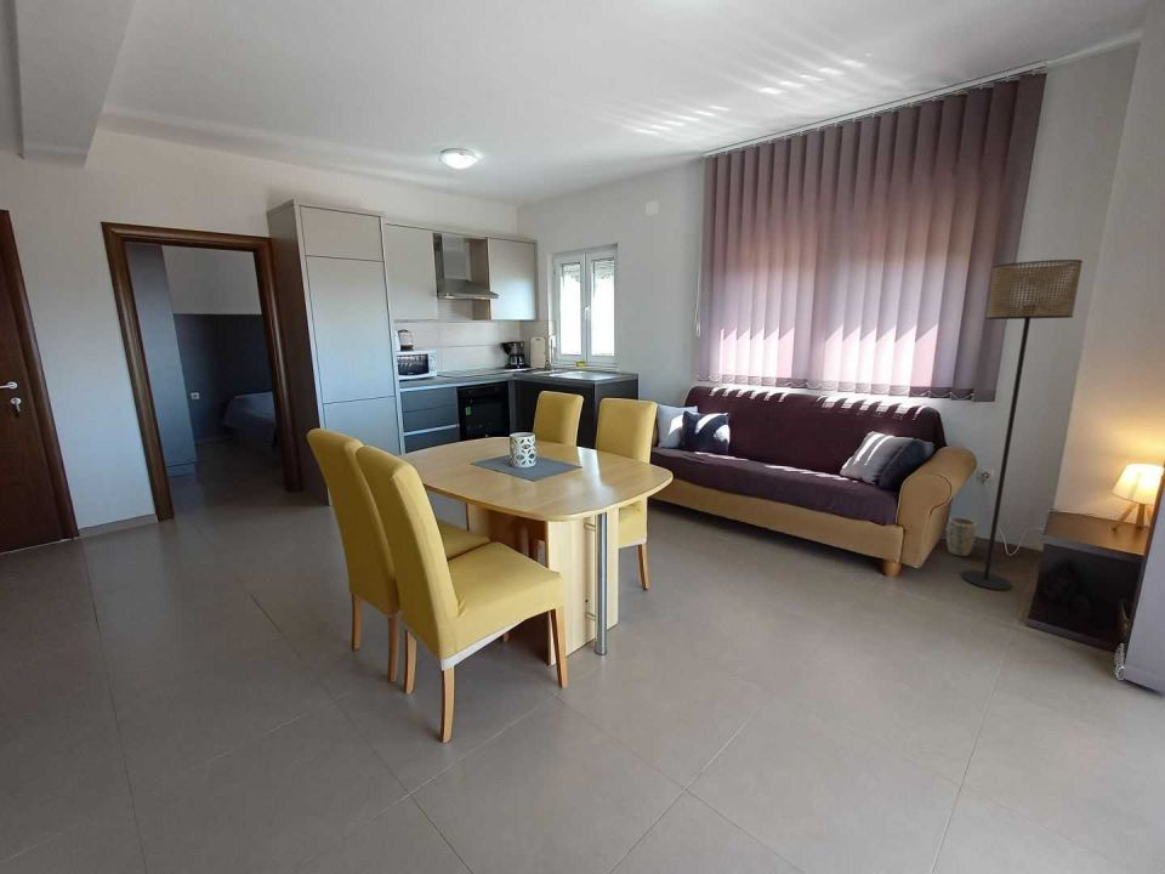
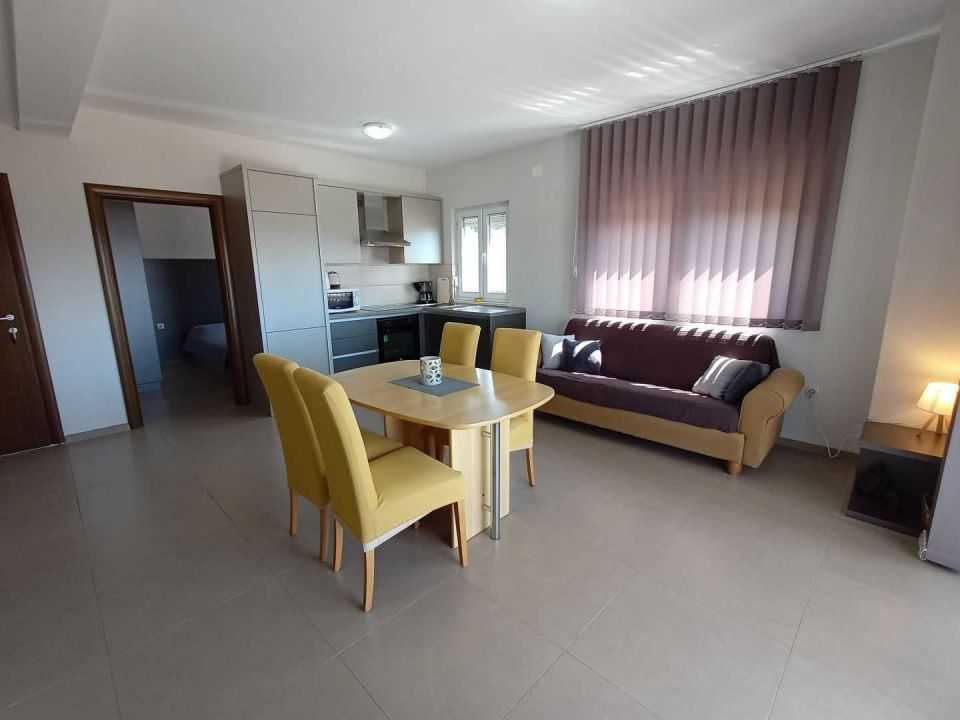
- plant pot [945,516,977,557]
- floor lamp [961,259,1084,591]
